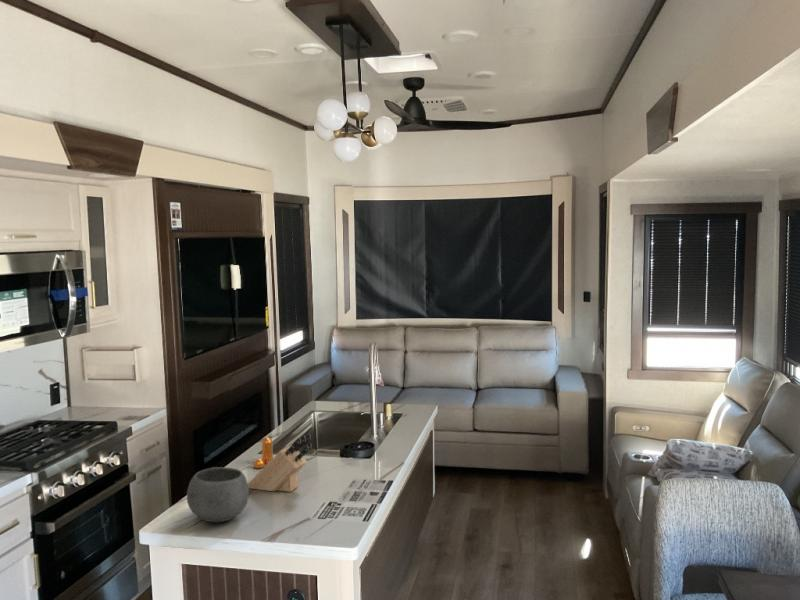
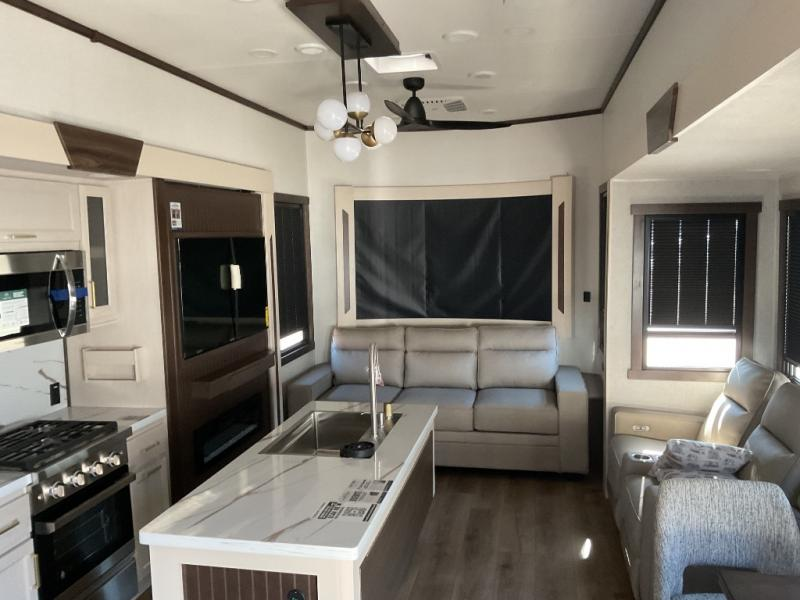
- bowl [186,466,250,523]
- knife block [247,433,313,493]
- pepper shaker [253,437,274,469]
